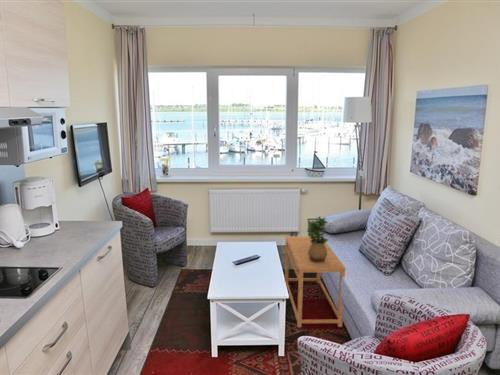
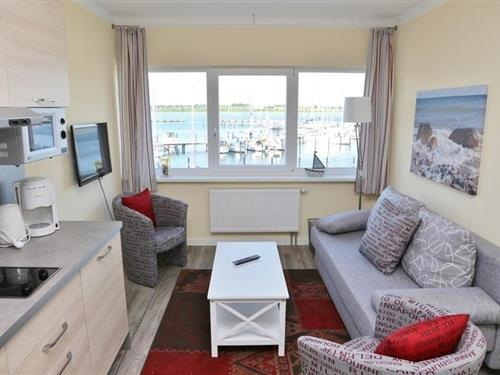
- potted plant [305,215,329,264]
- side table [284,235,347,328]
